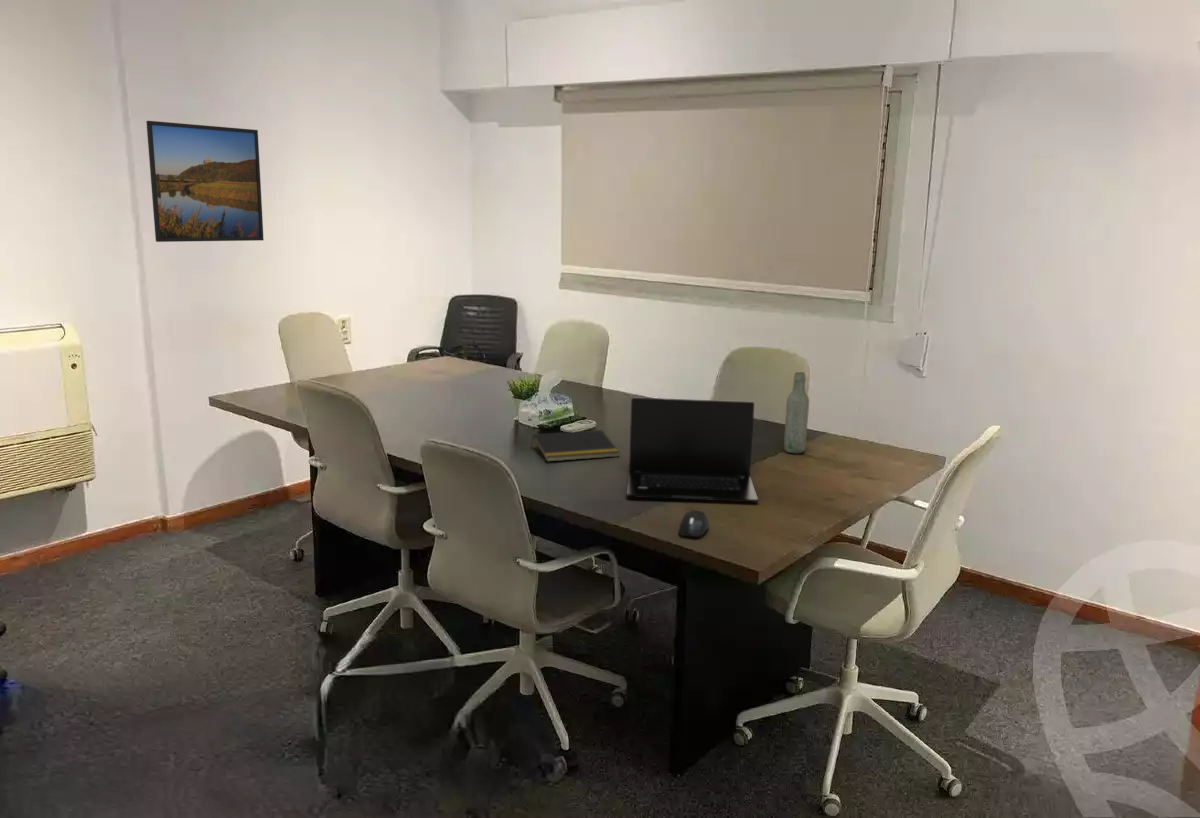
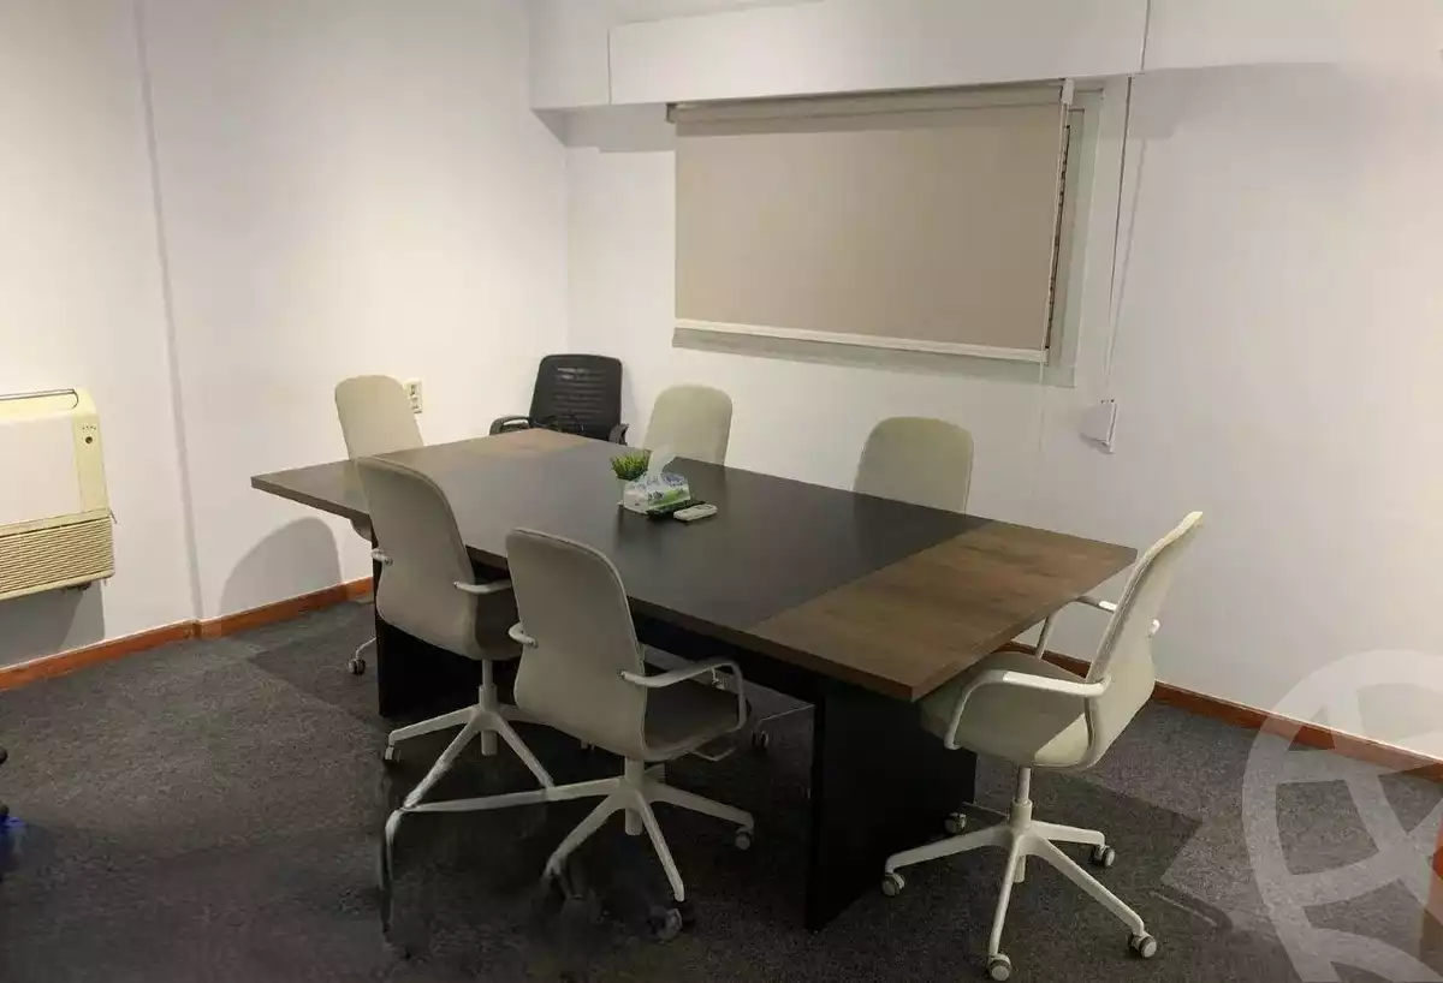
- laptop [626,396,759,503]
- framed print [145,120,265,243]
- notepad [530,429,621,463]
- mouse [678,510,710,538]
- bottle [783,371,810,455]
